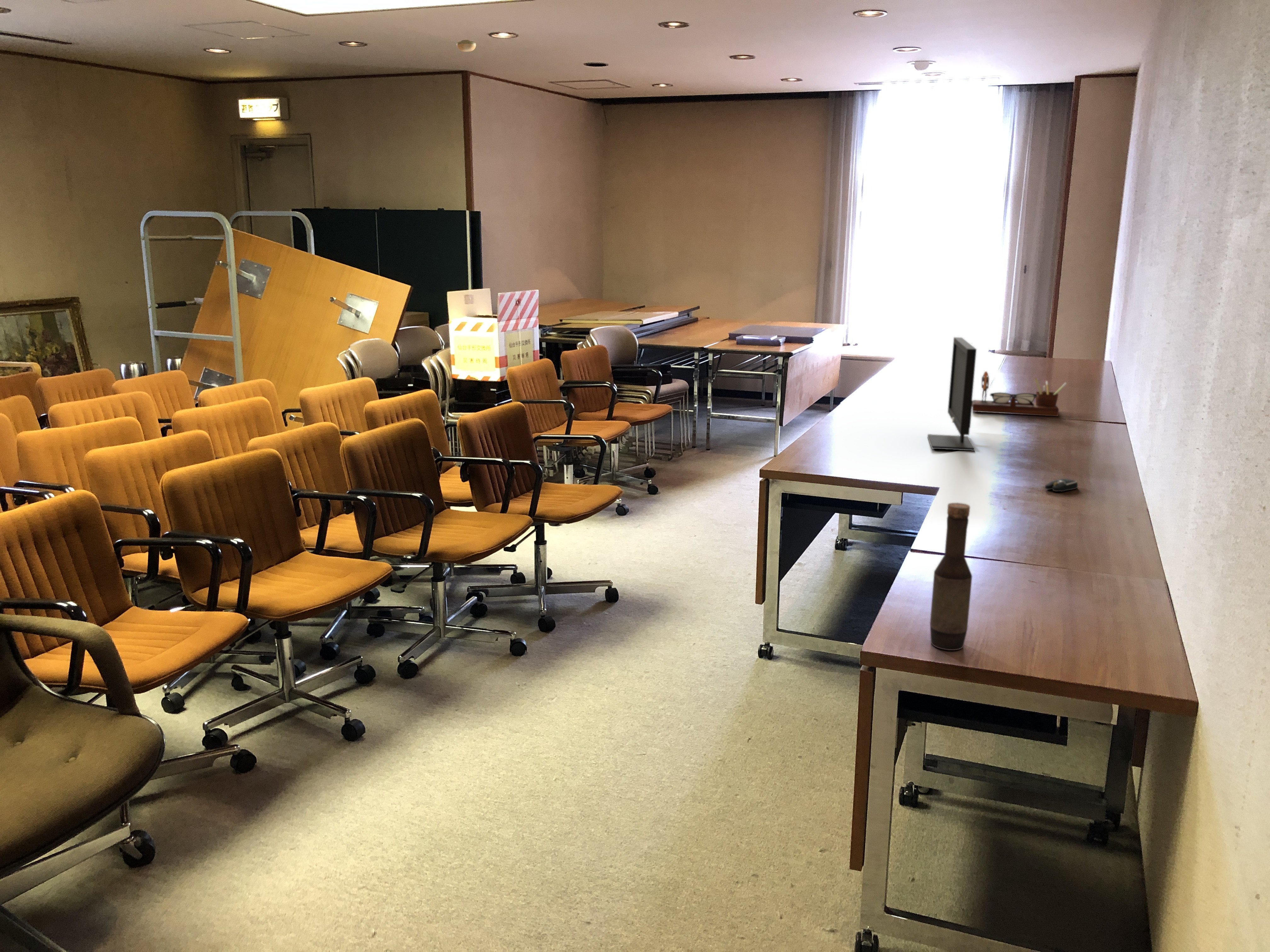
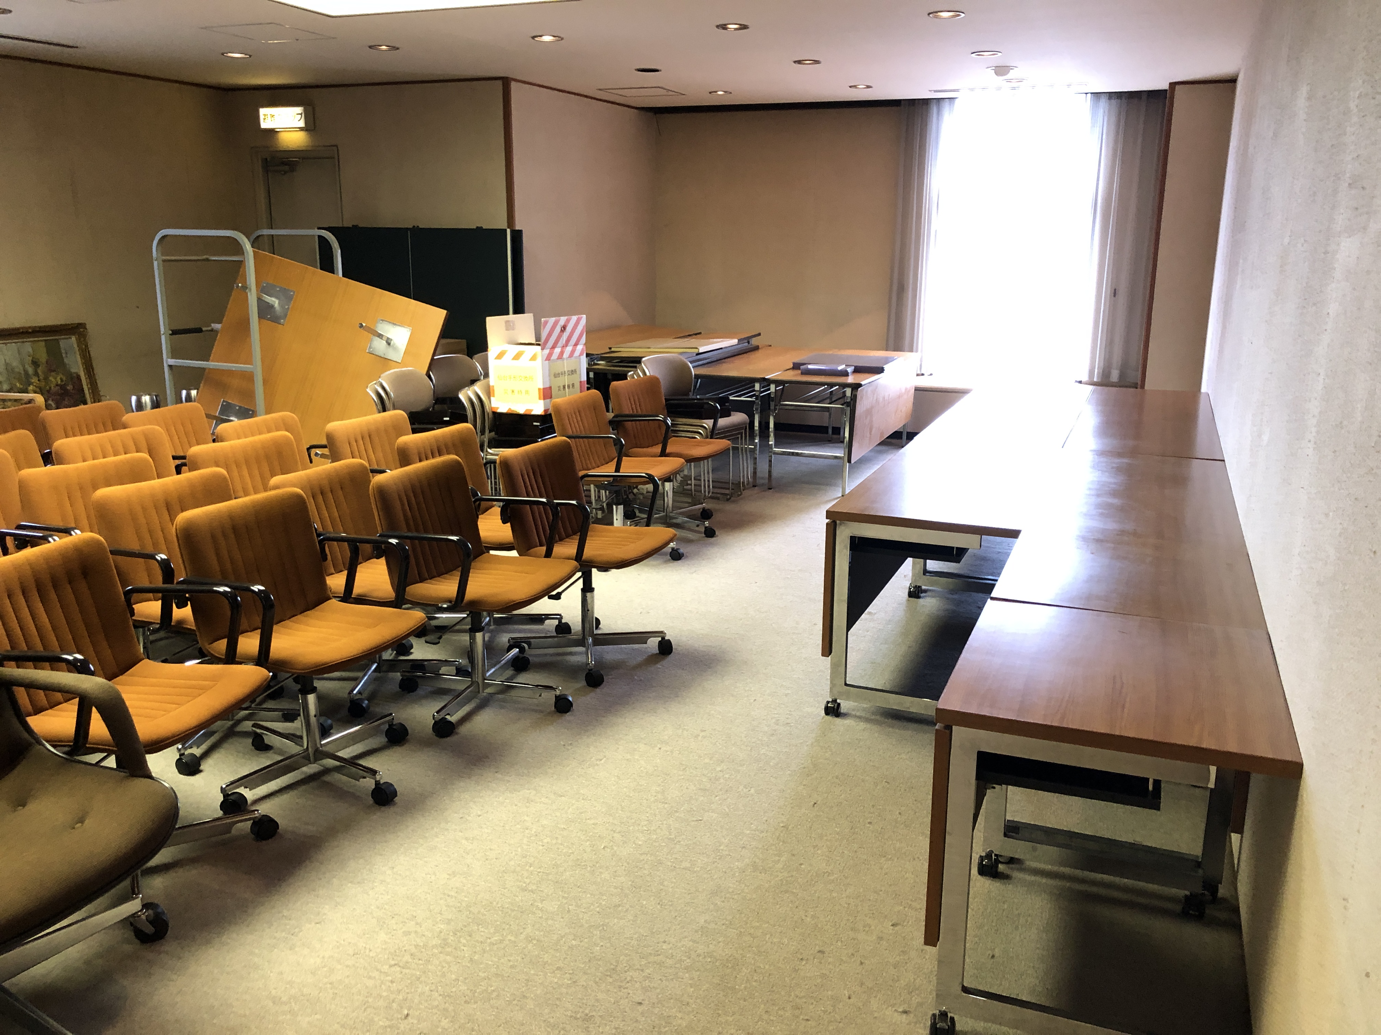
- computer mouse [1044,478,1078,492]
- smoke detector [456,40,476,52]
- desk organizer [972,371,1067,416]
- monitor [927,337,977,451]
- bottle [930,502,973,651]
